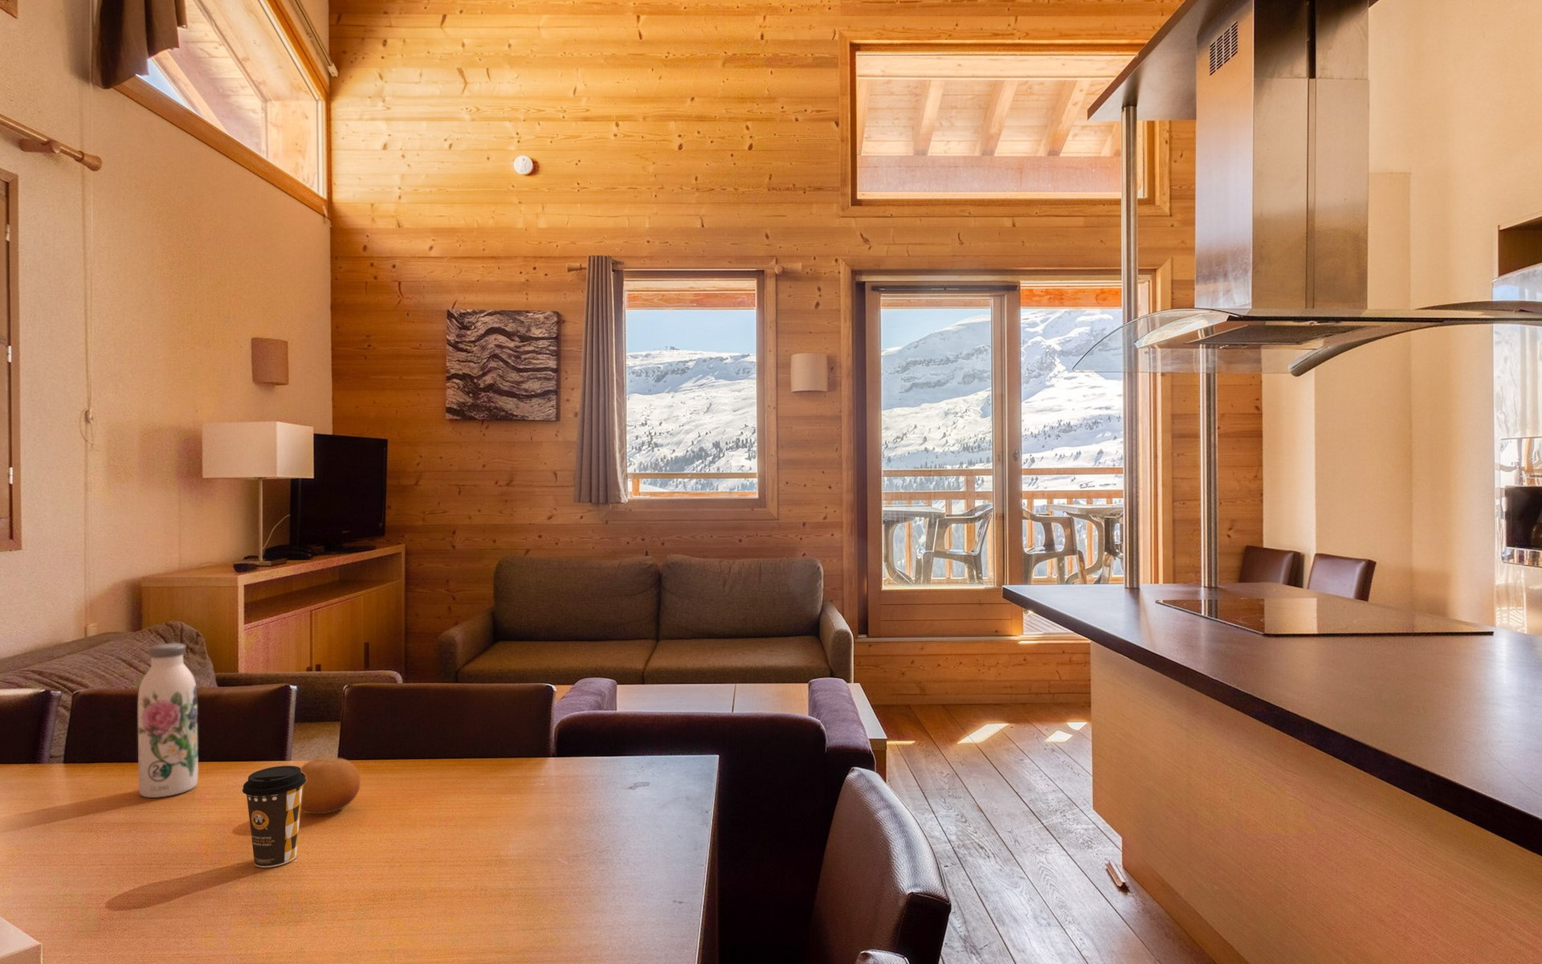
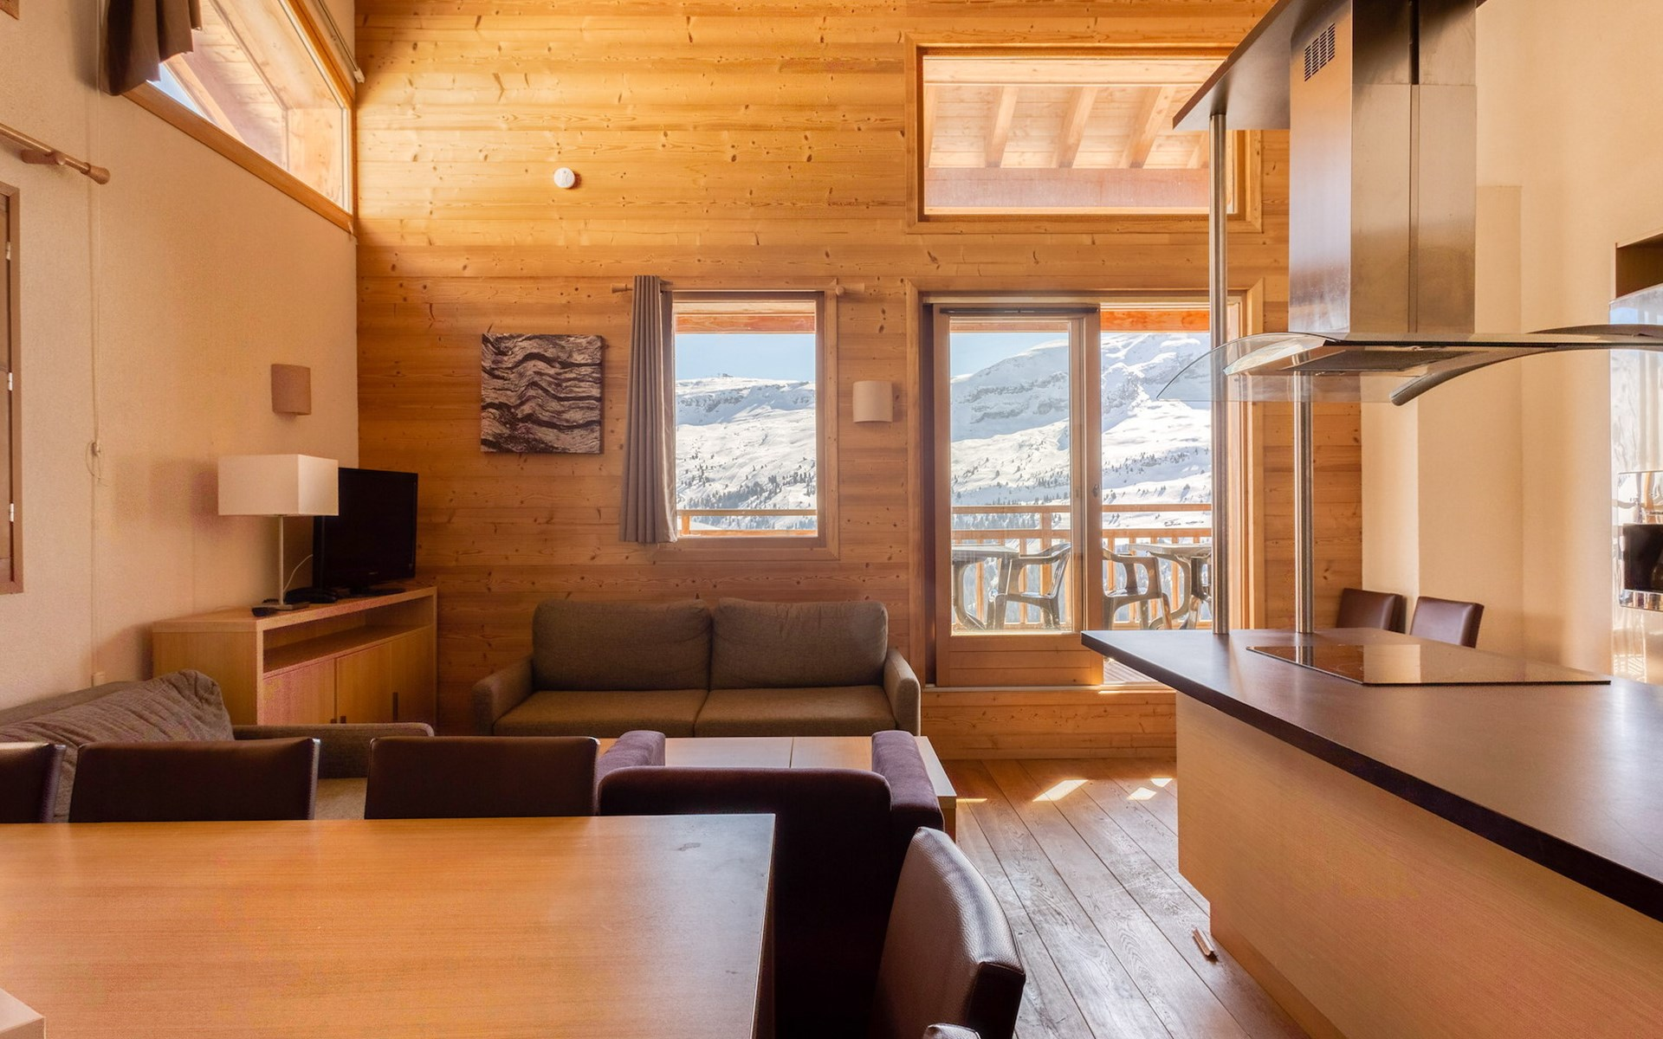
- water bottle [138,642,199,799]
- coffee cup [242,765,306,868]
- fruit [300,756,361,814]
